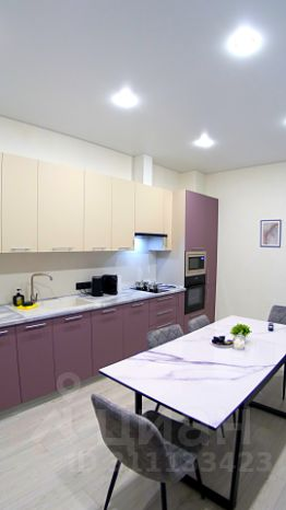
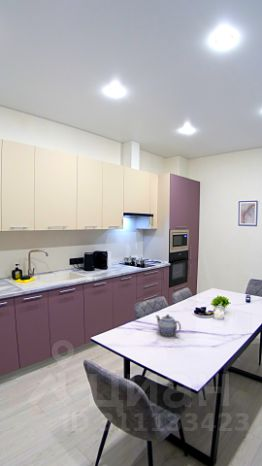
+ teapot [155,313,182,337]
